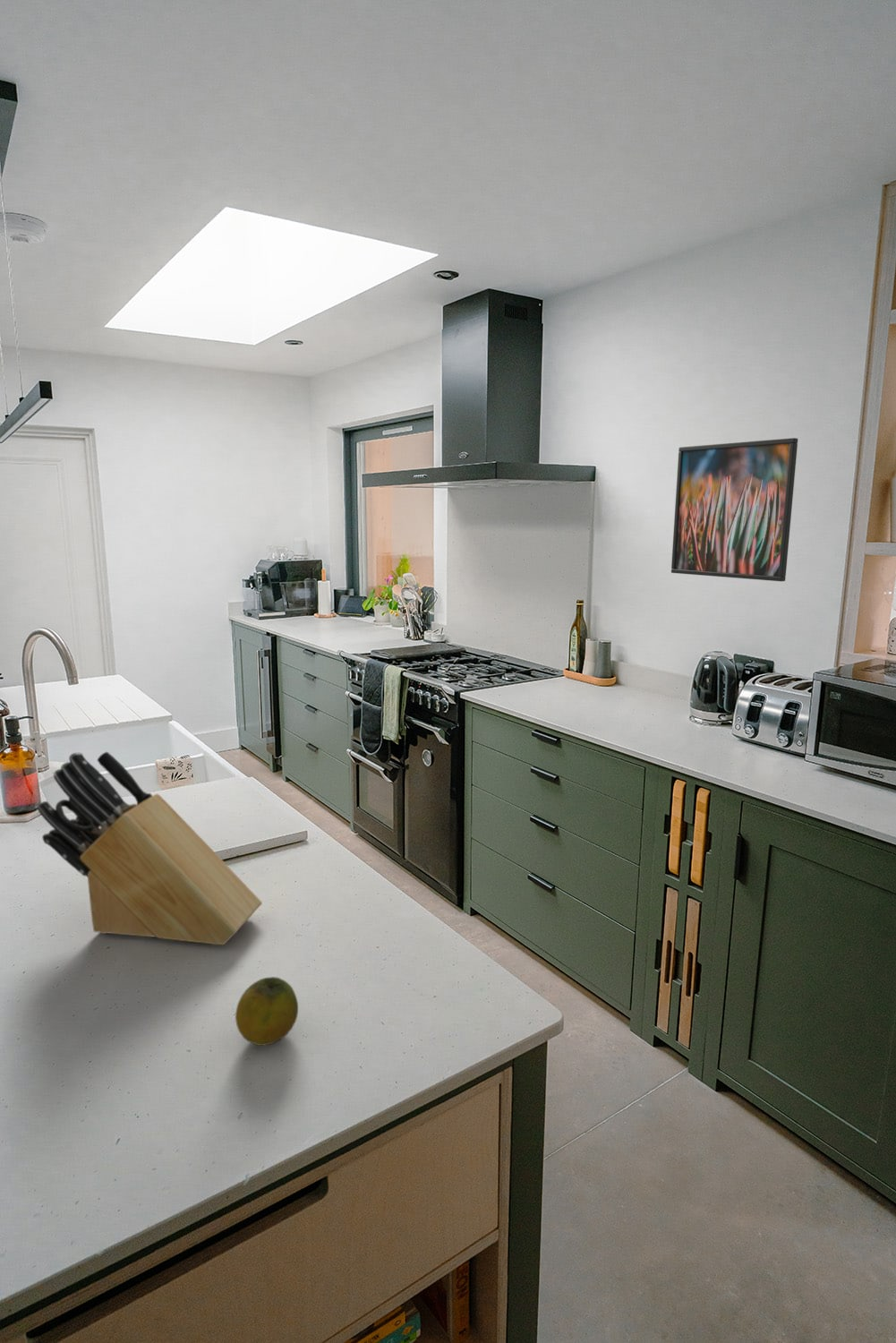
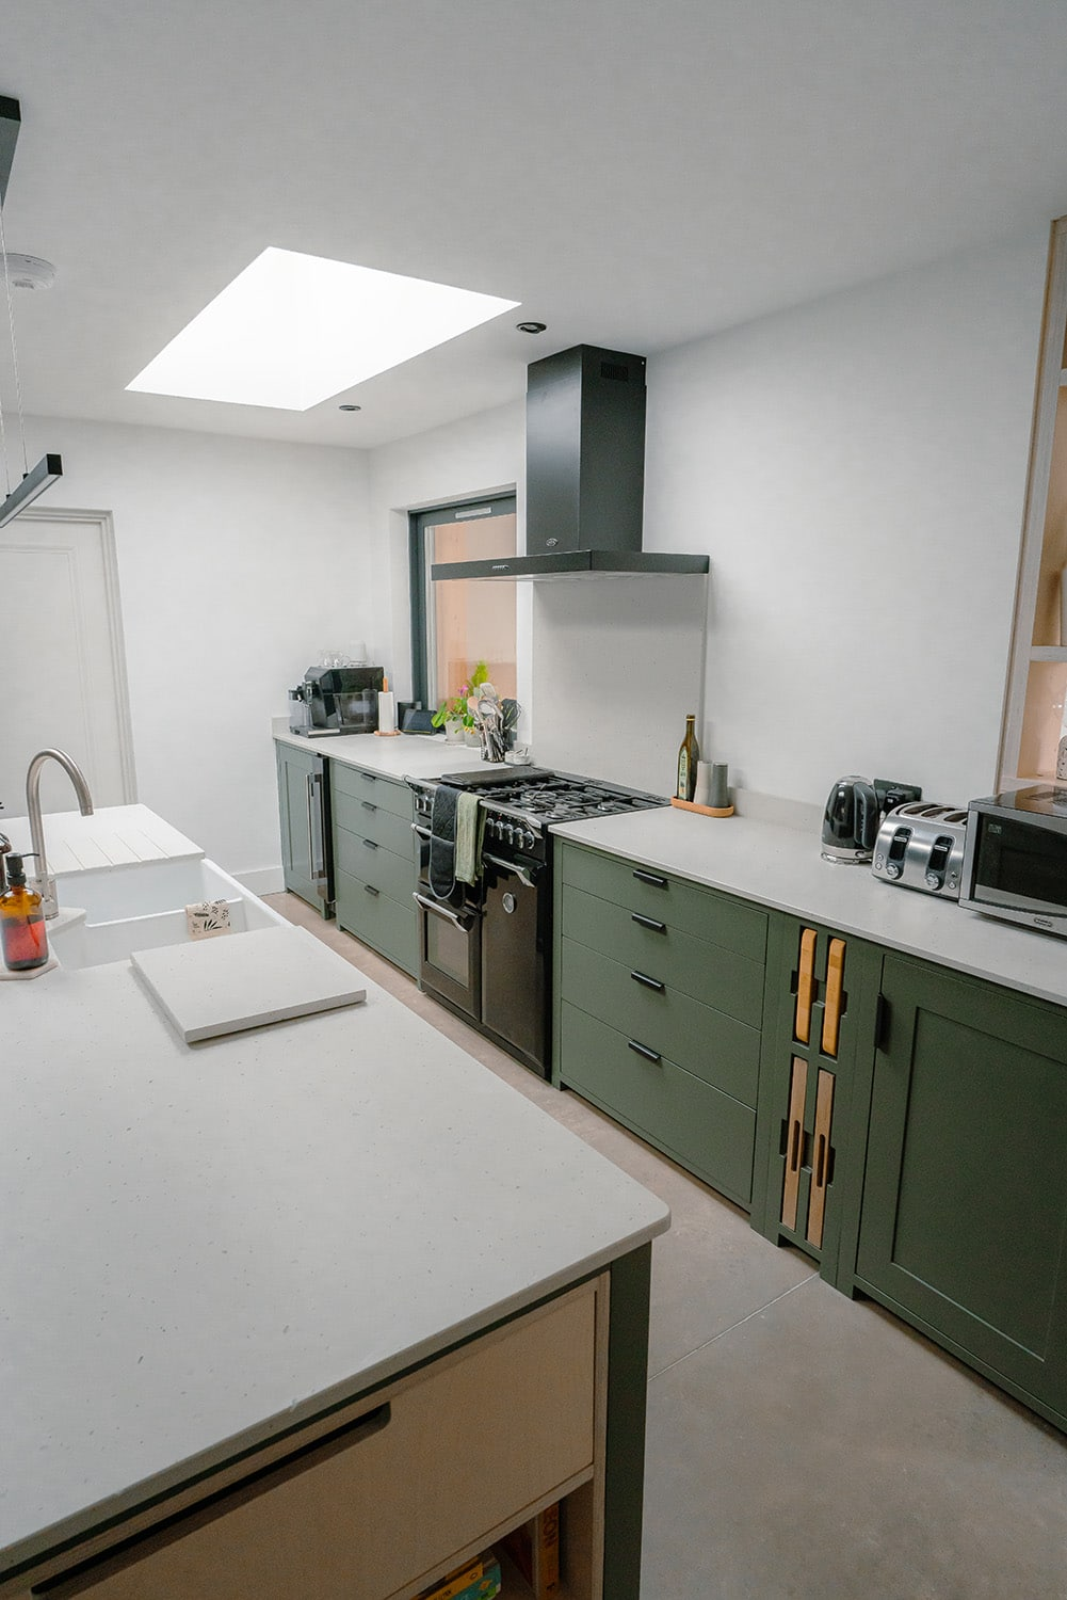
- fruit [235,976,299,1047]
- knife block [36,751,263,945]
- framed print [670,437,798,582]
